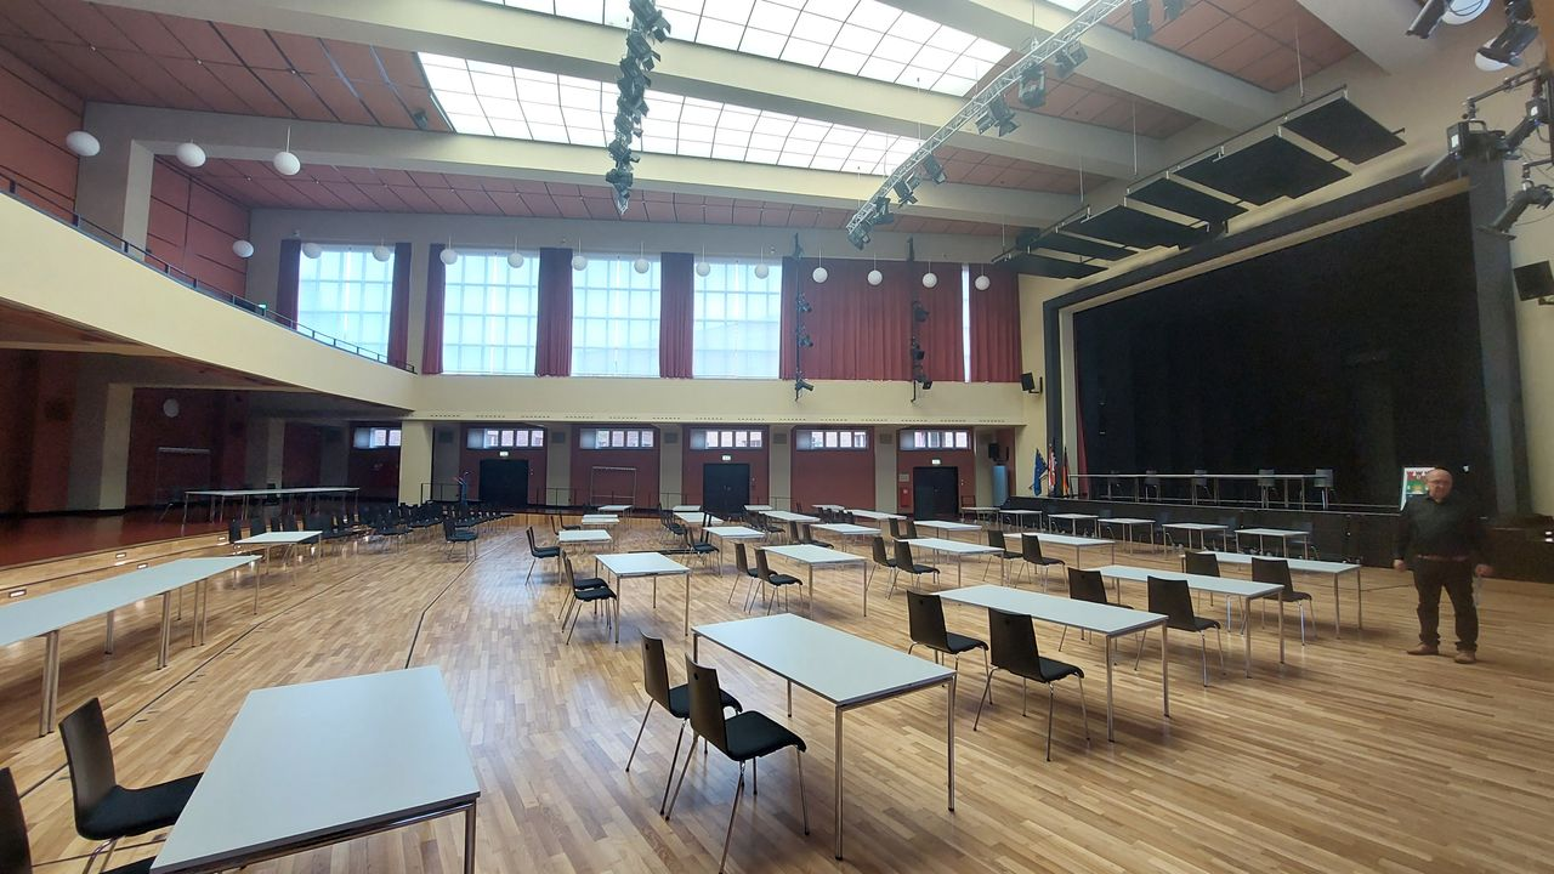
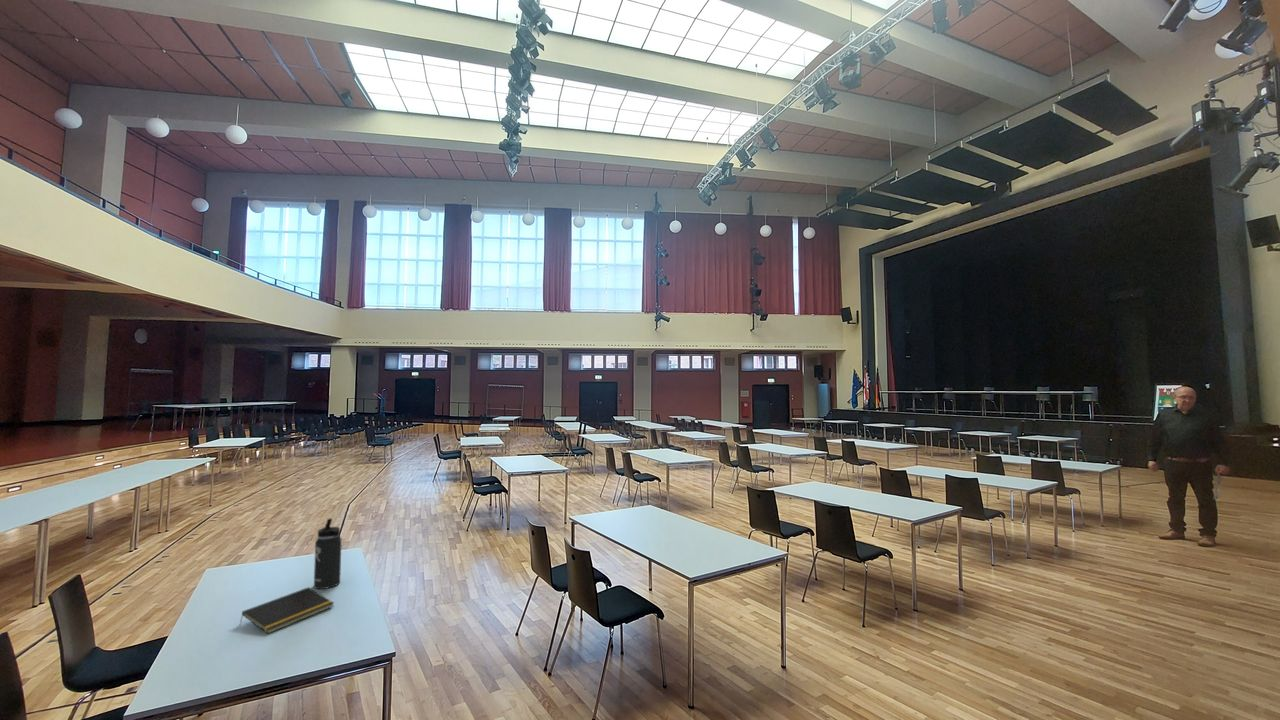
+ notepad [239,586,335,634]
+ thermos bottle [313,517,343,590]
